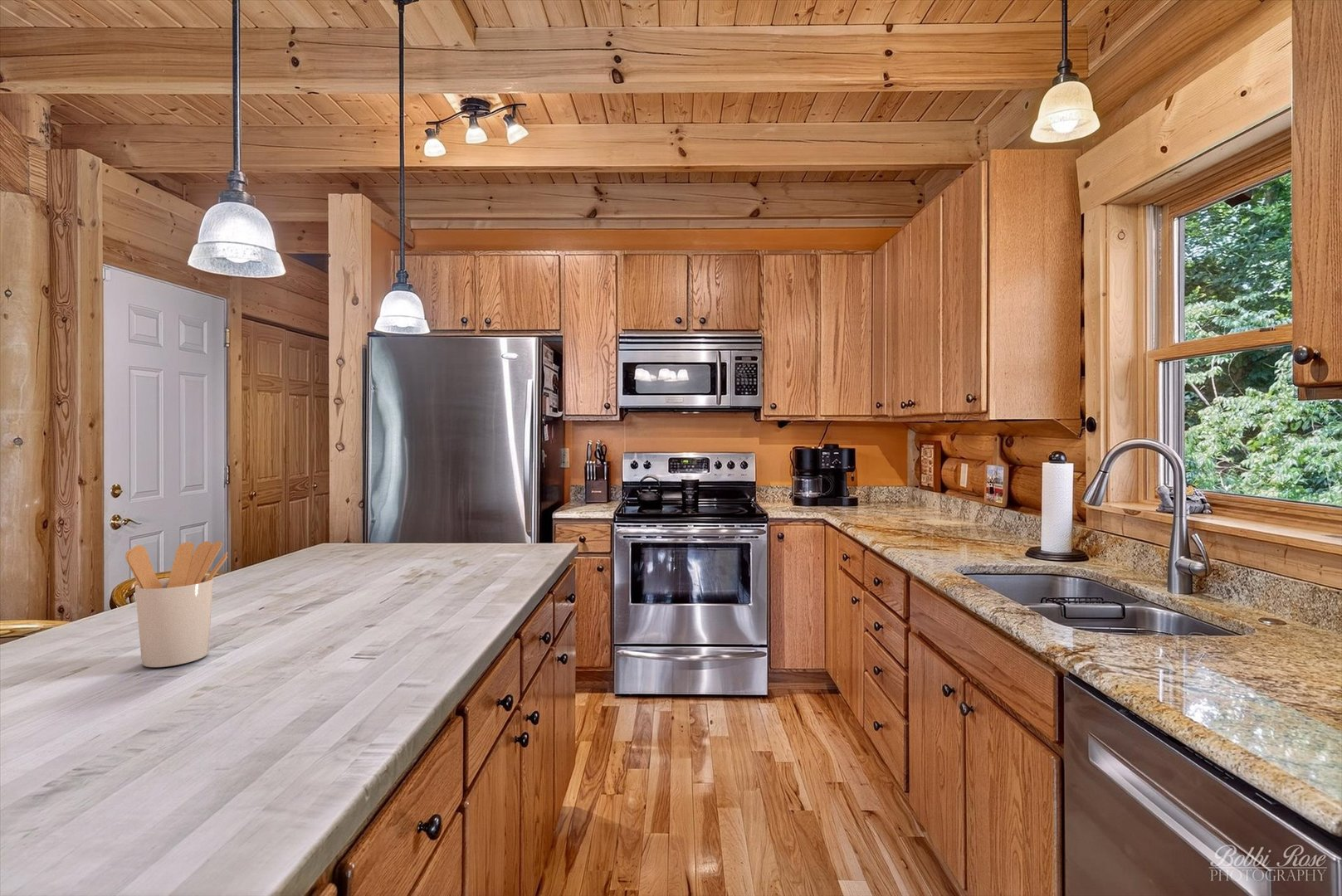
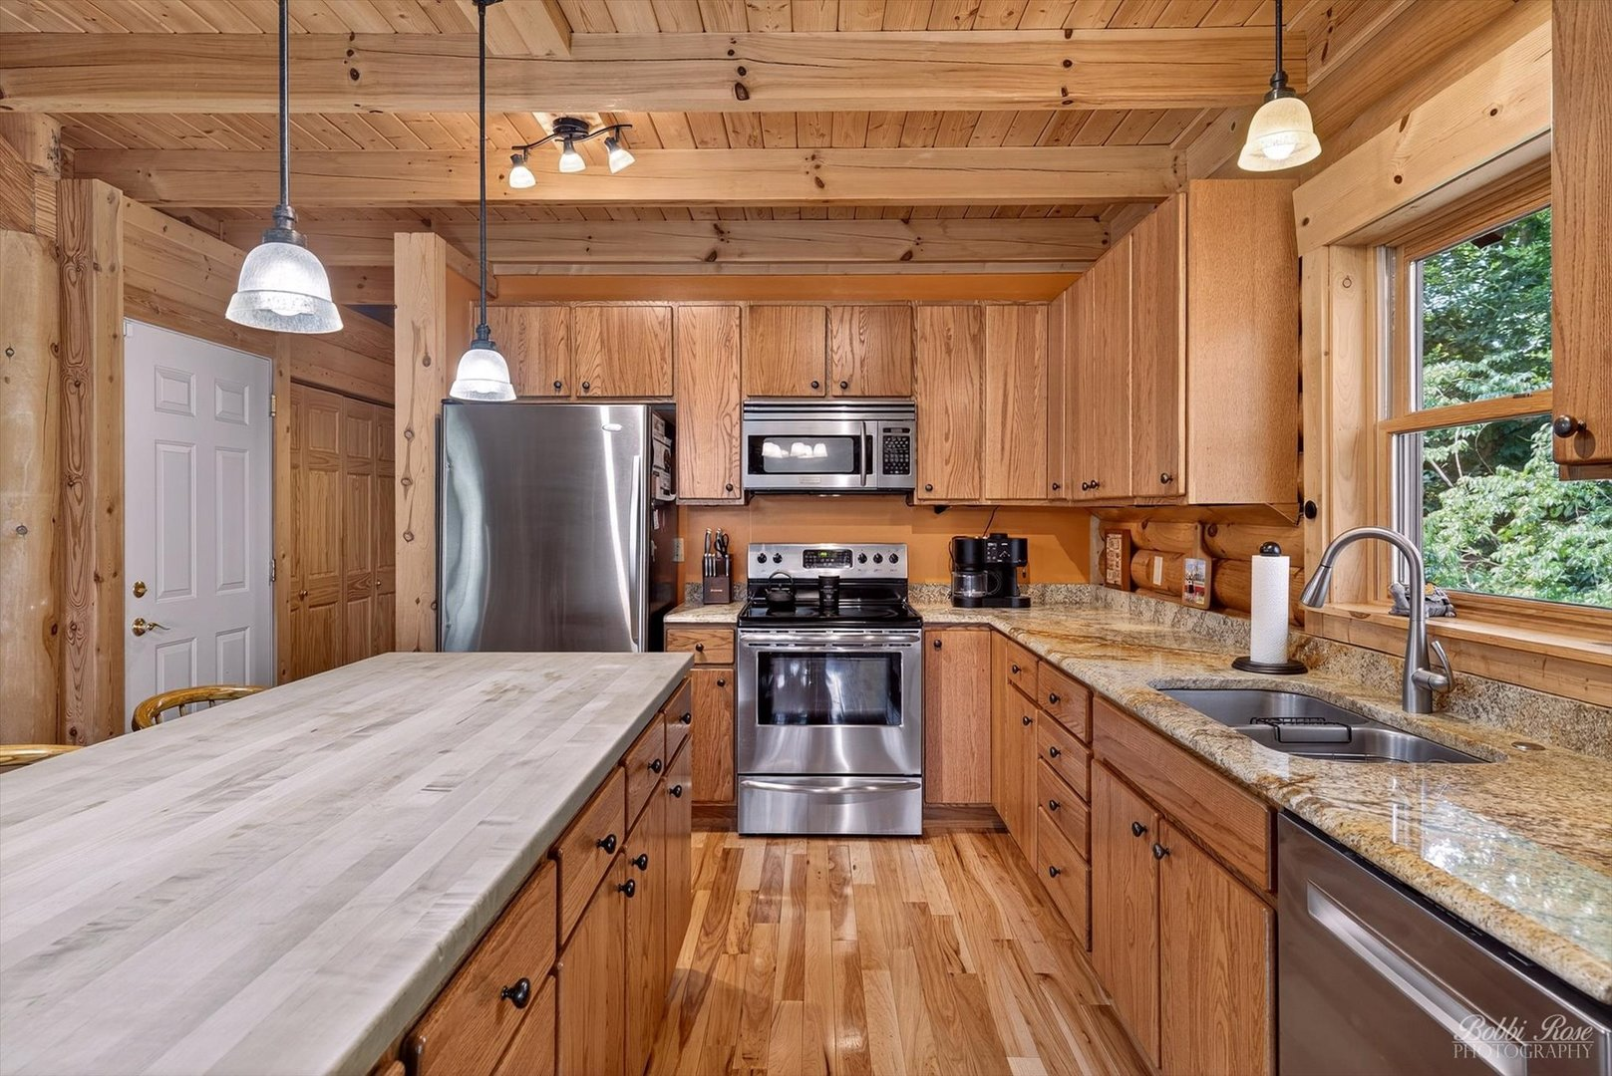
- utensil holder [124,541,228,668]
